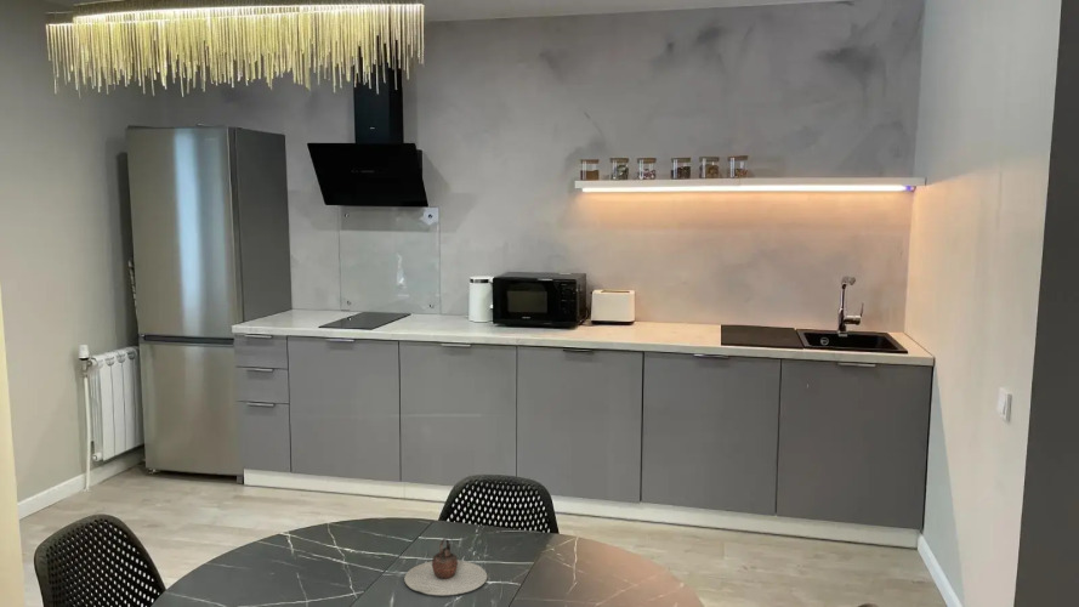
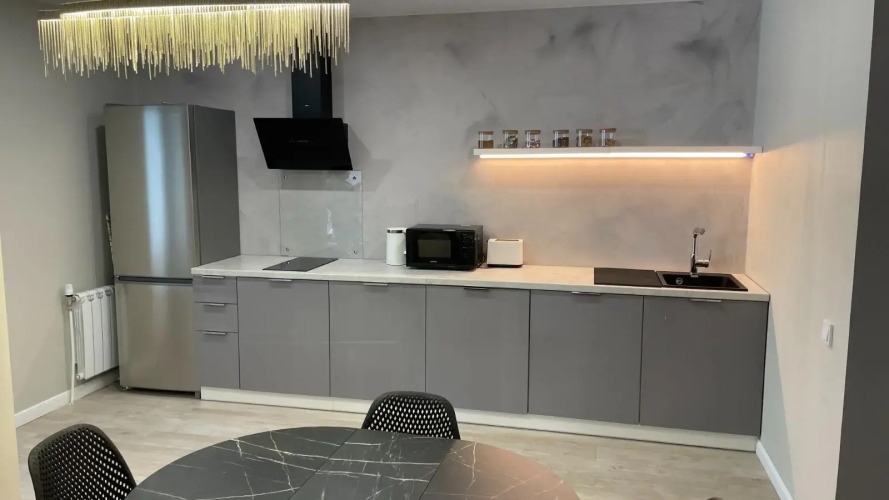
- teapot [403,538,488,596]
